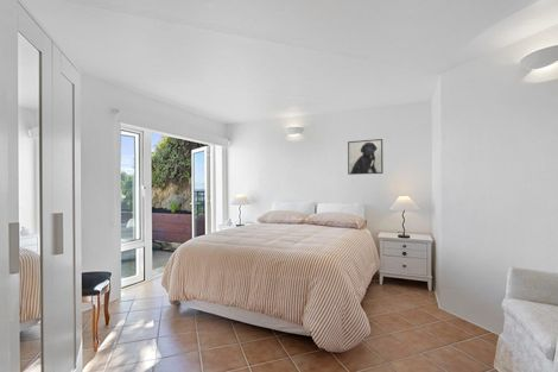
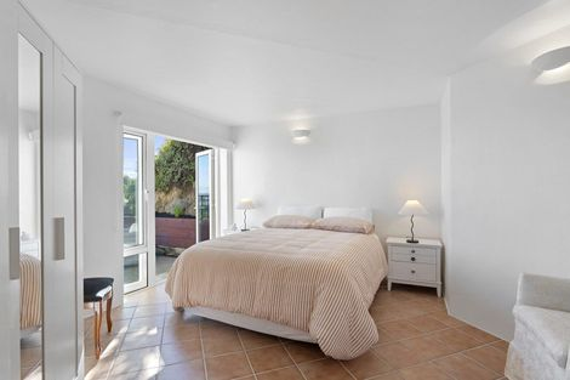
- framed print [347,138,385,176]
